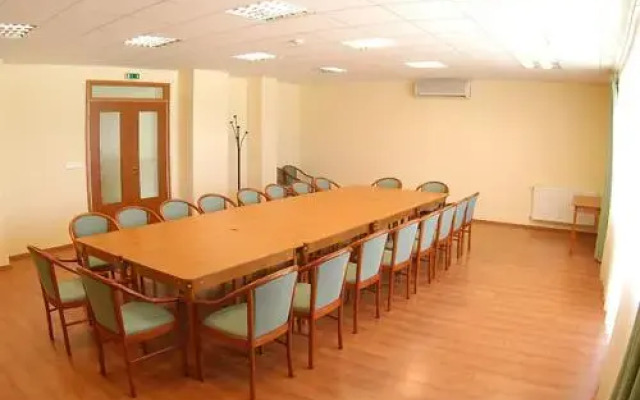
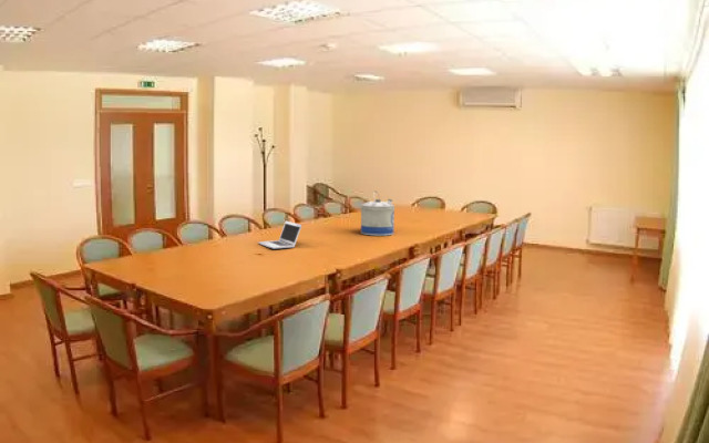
+ water jug [360,190,395,236]
+ laptop [257,220,304,250]
